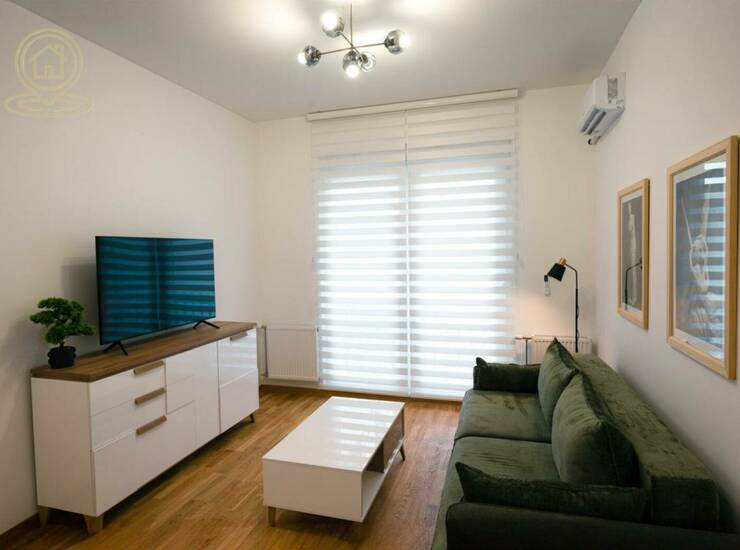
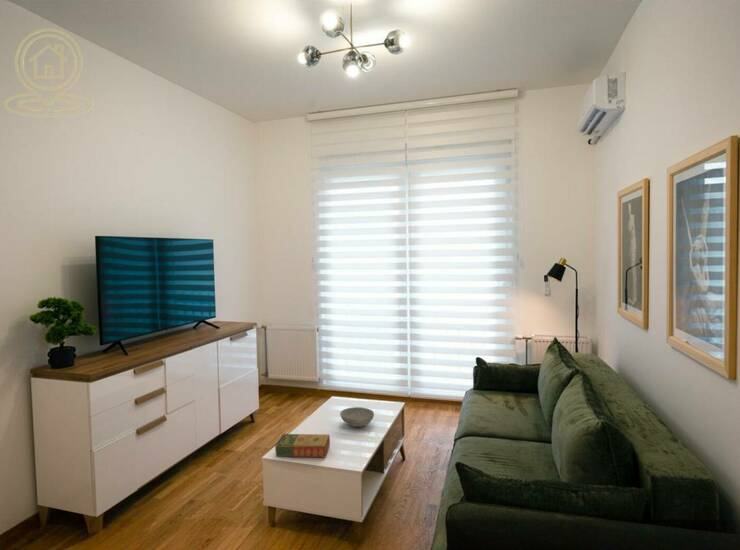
+ book [274,433,331,458]
+ bowl [339,406,375,428]
